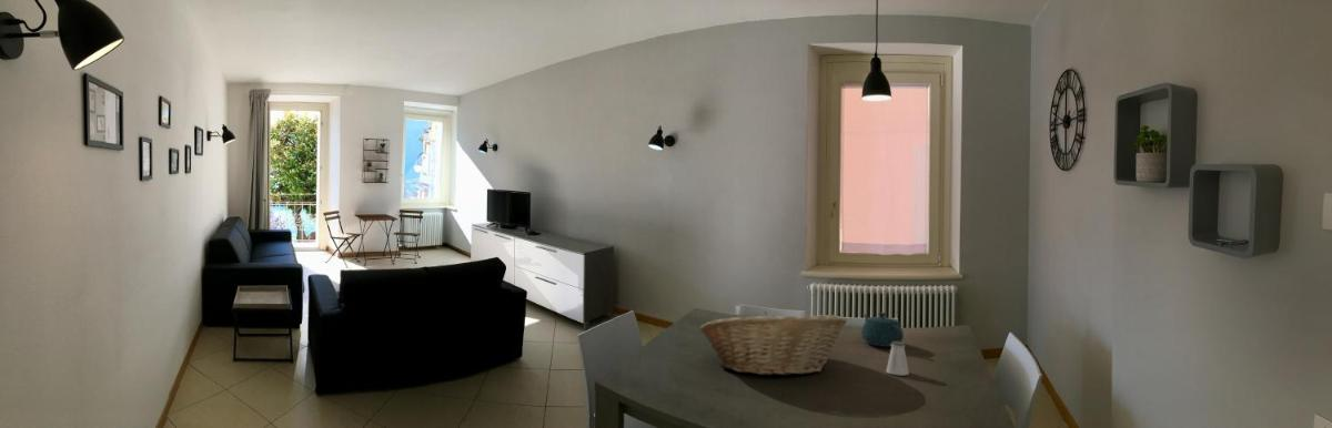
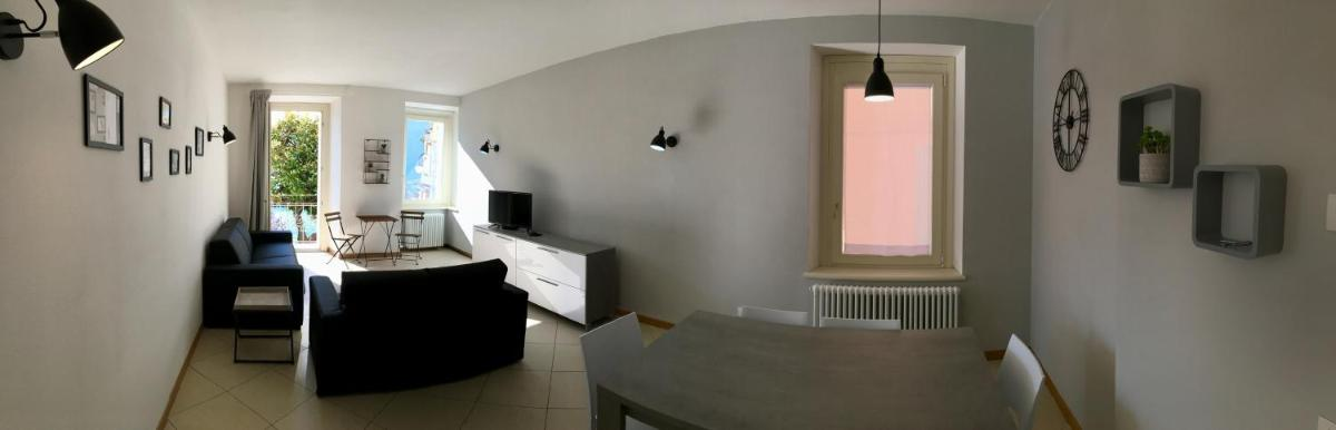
- saltshaker [885,342,910,376]
- teapot [860,312,905,348]
- fruit basket [698,310,848,377]
